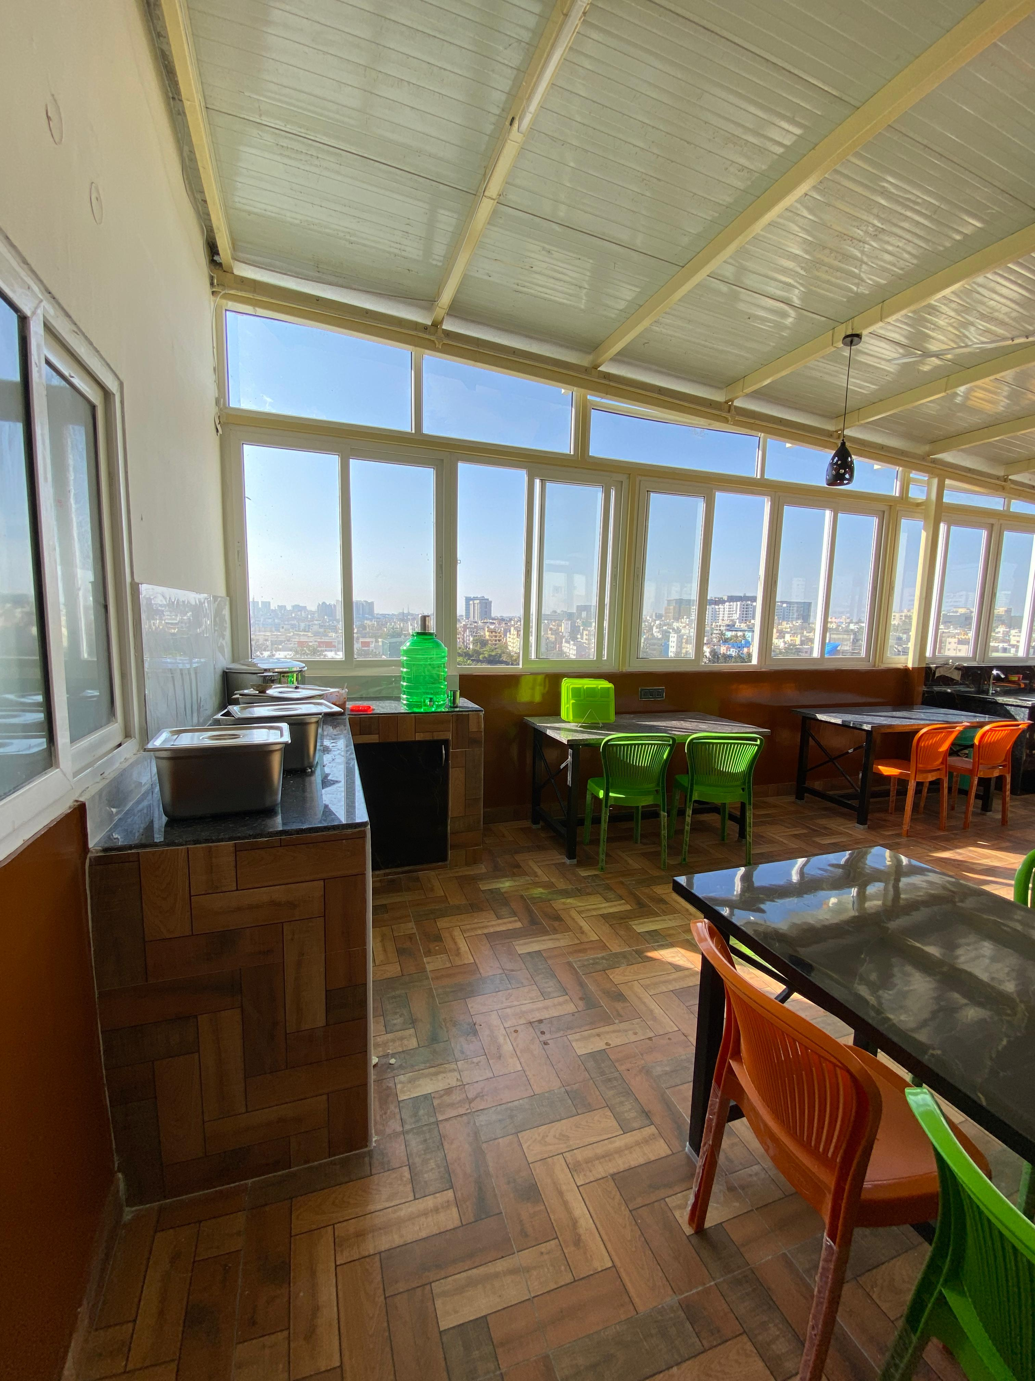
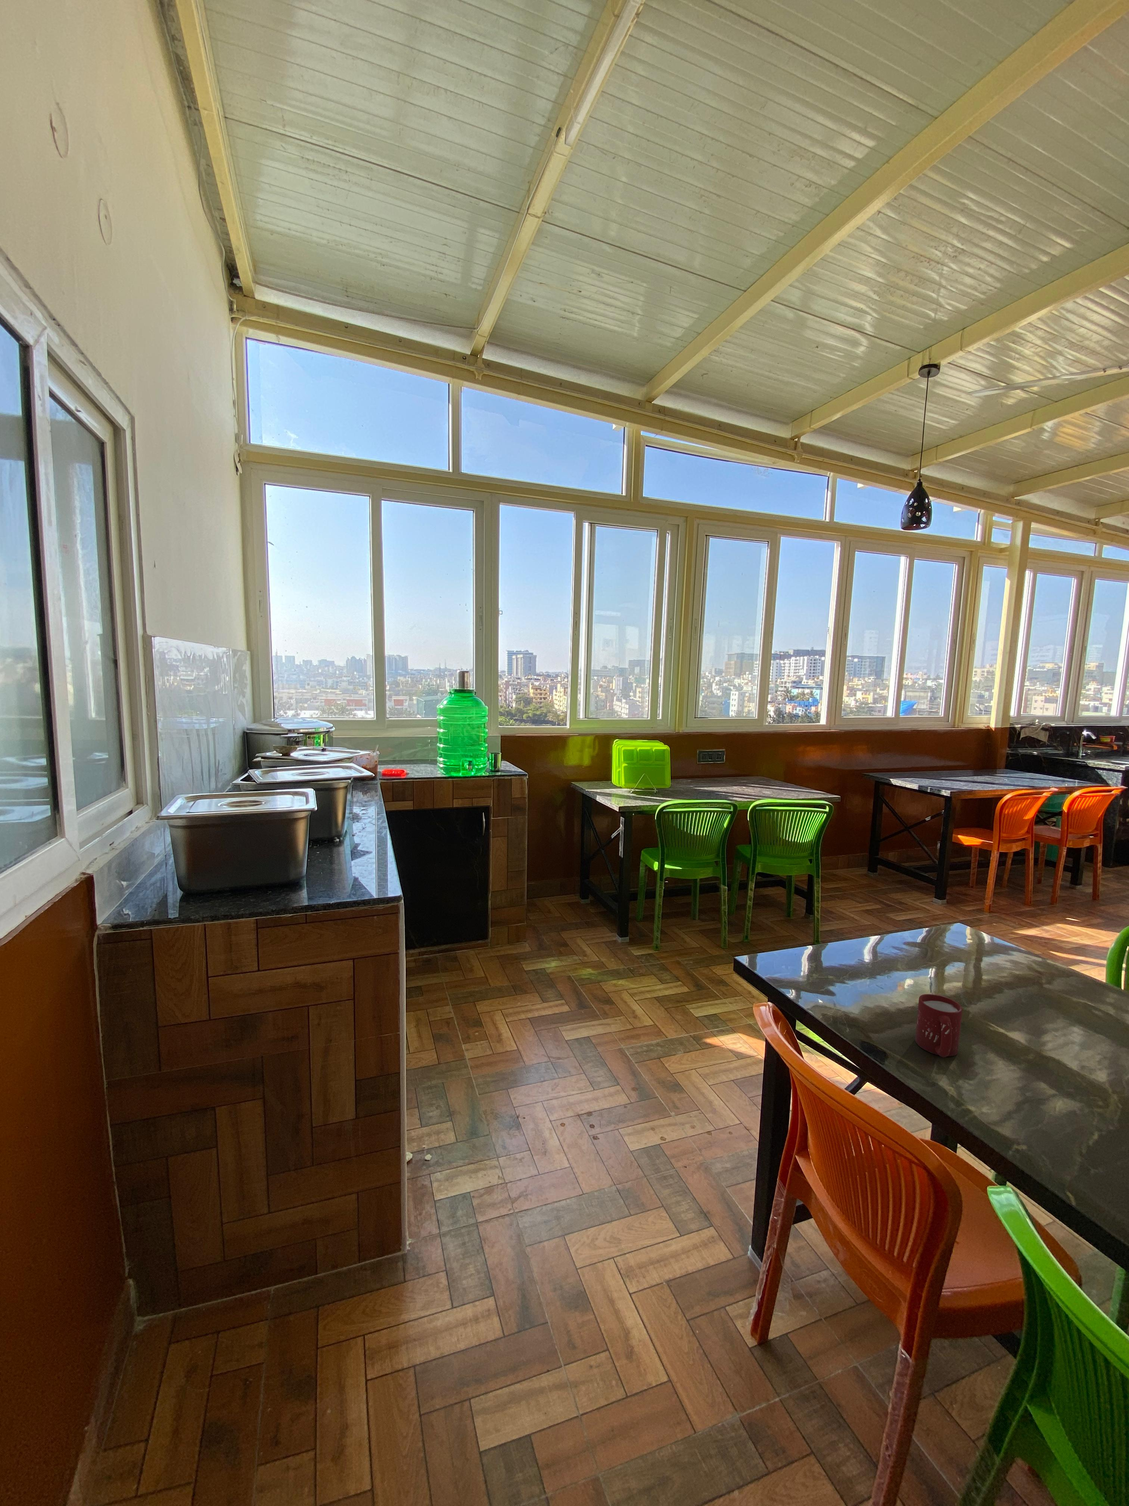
+ cup [914,994,963,1058]
